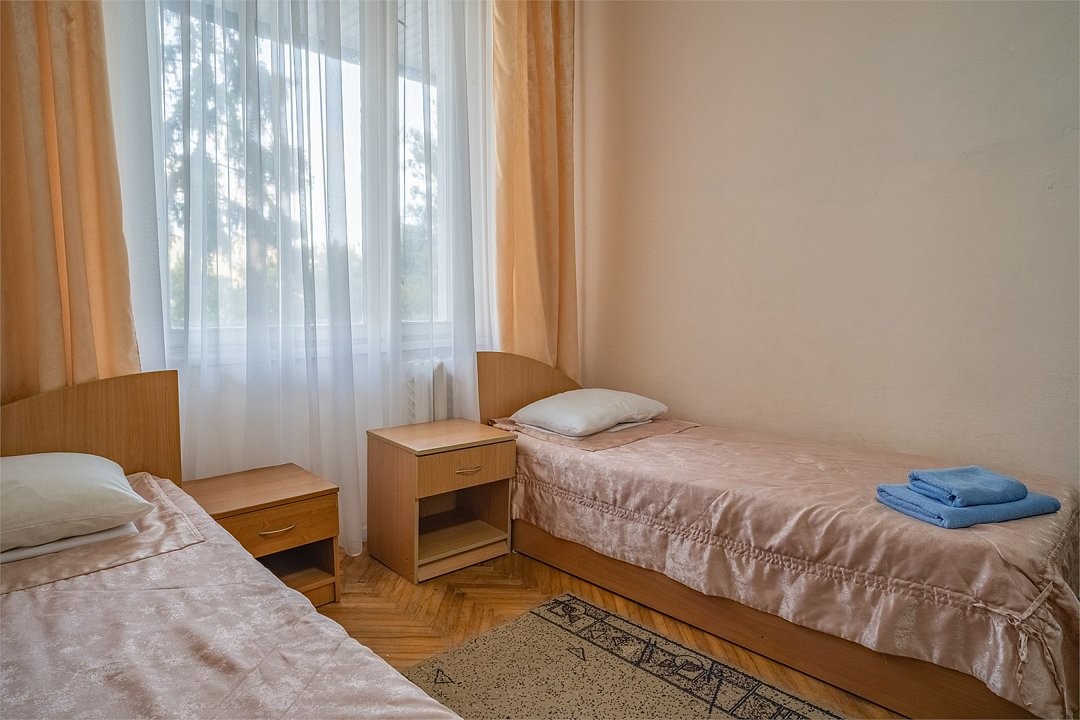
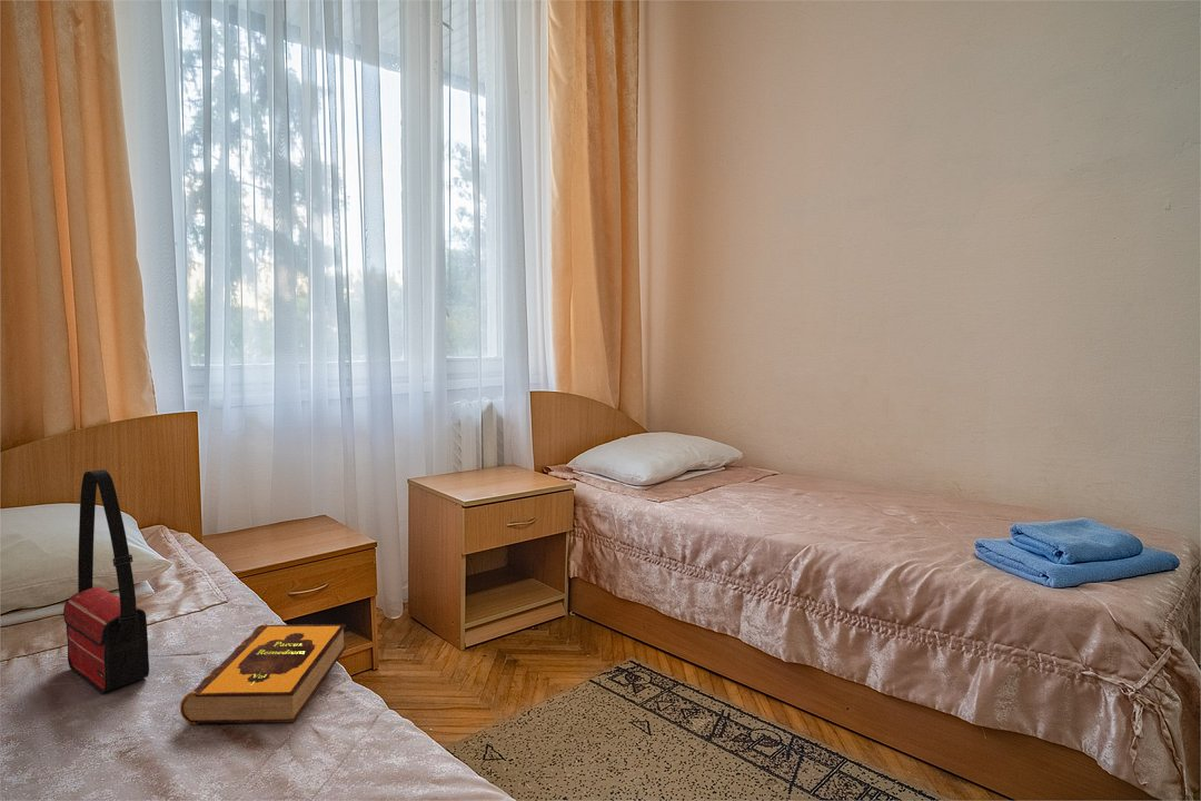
+ hardback book [179,623,347,725]
+ shoulder bag [62,468,150,694]
